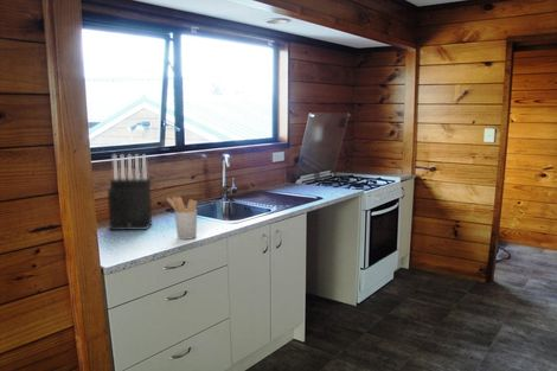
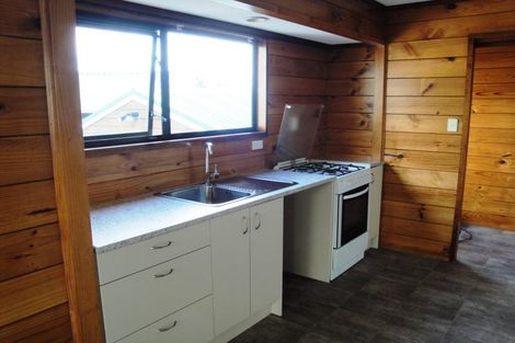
- utensil holder [166,196,198,241]
- knife block [107,154,153,231]
